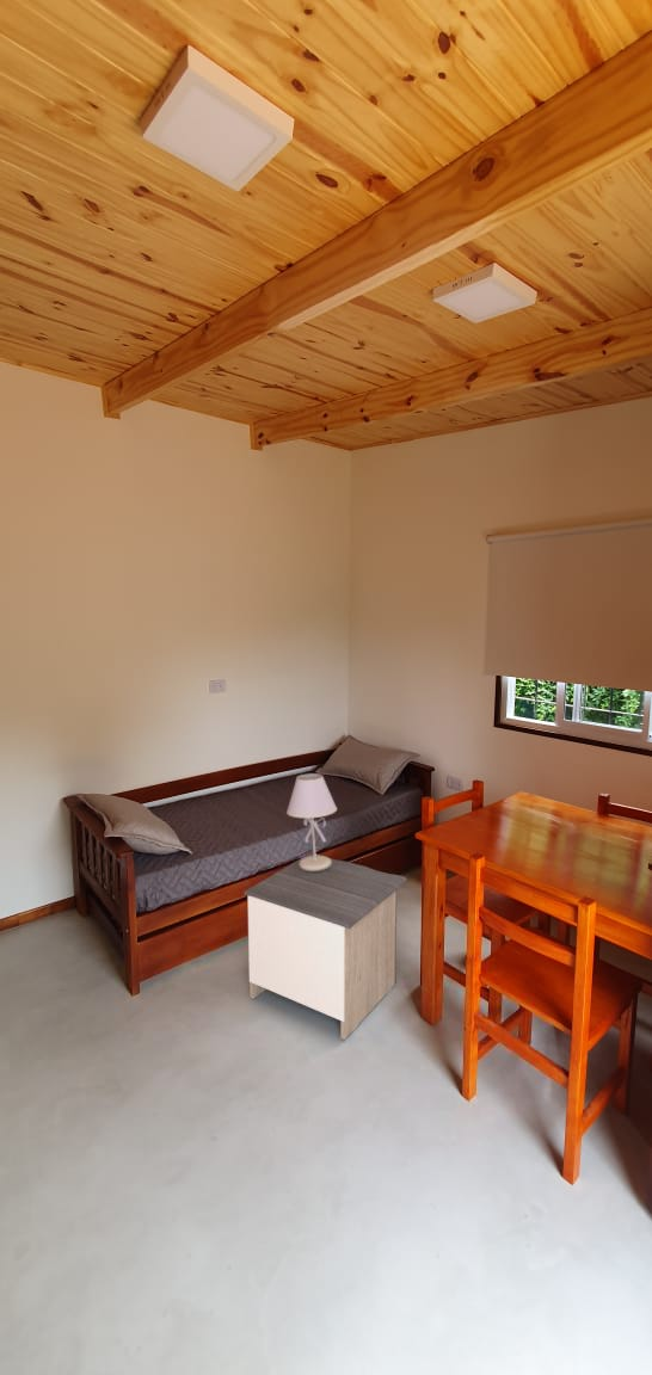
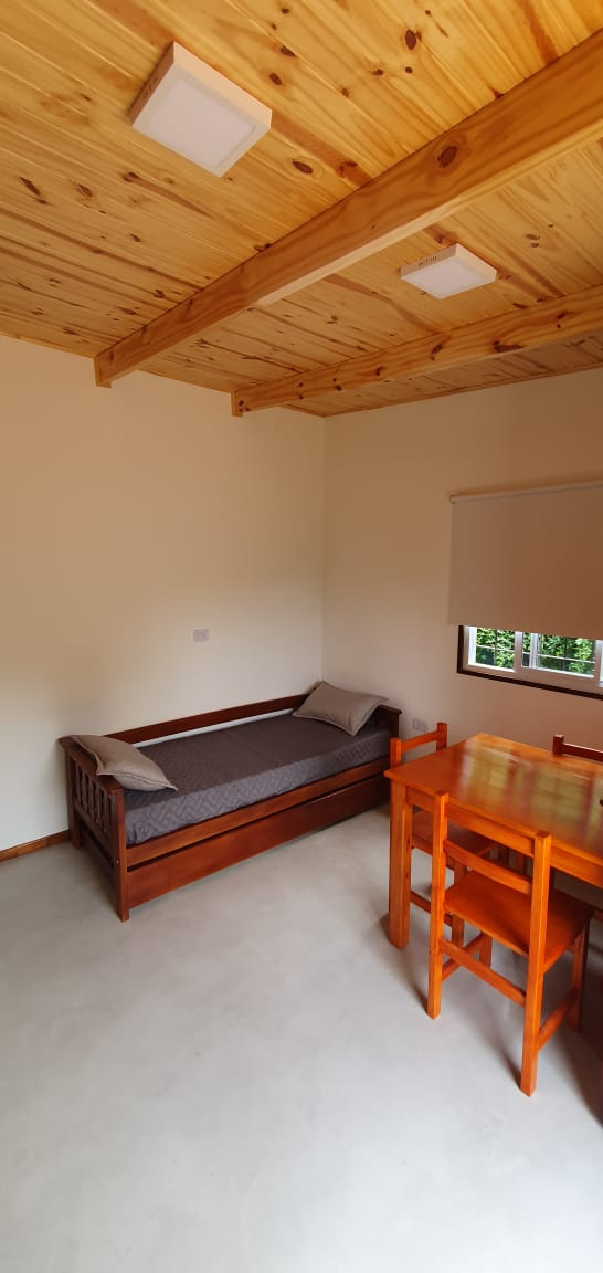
- nightstand [242,852,407,1041]
- table lamp [285,772,338,871]
